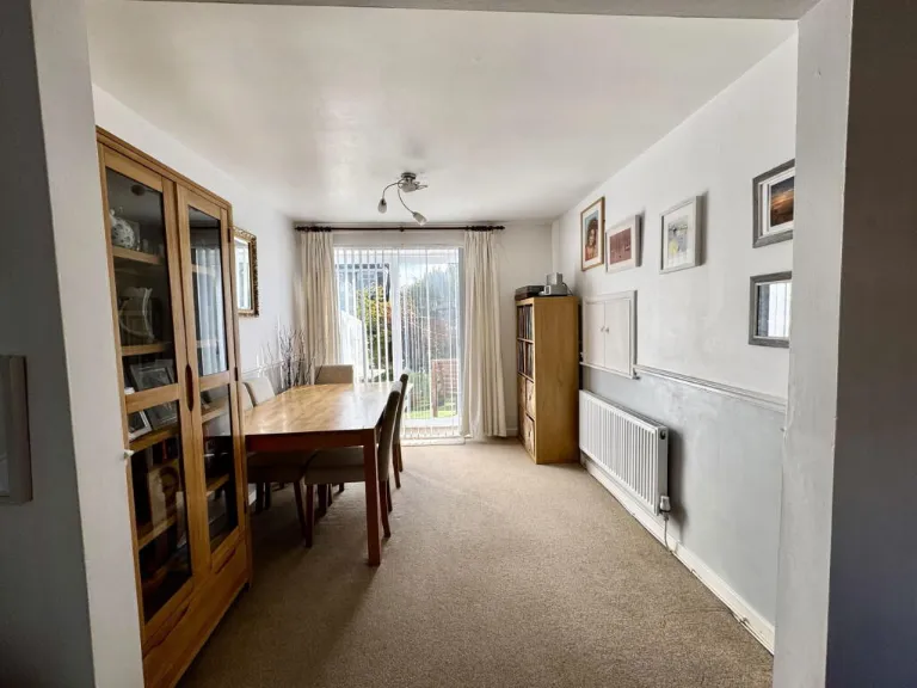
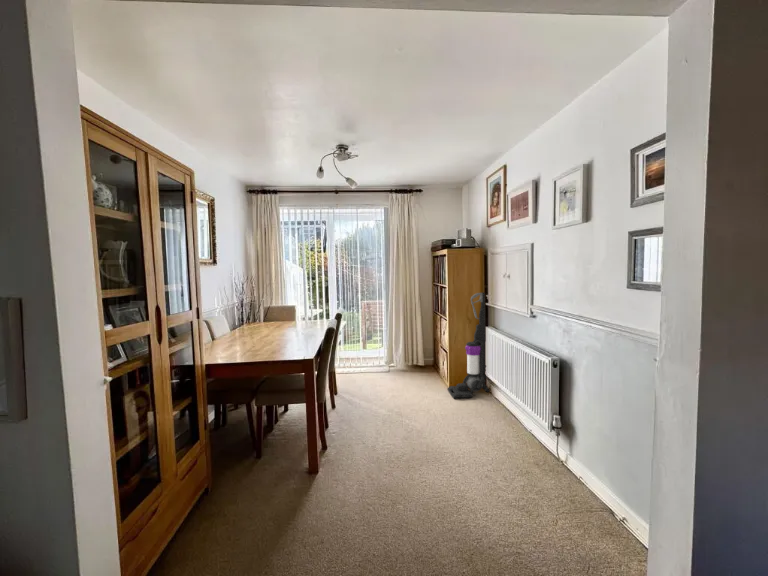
+ vacuum cleaner [446,292,491,399]
